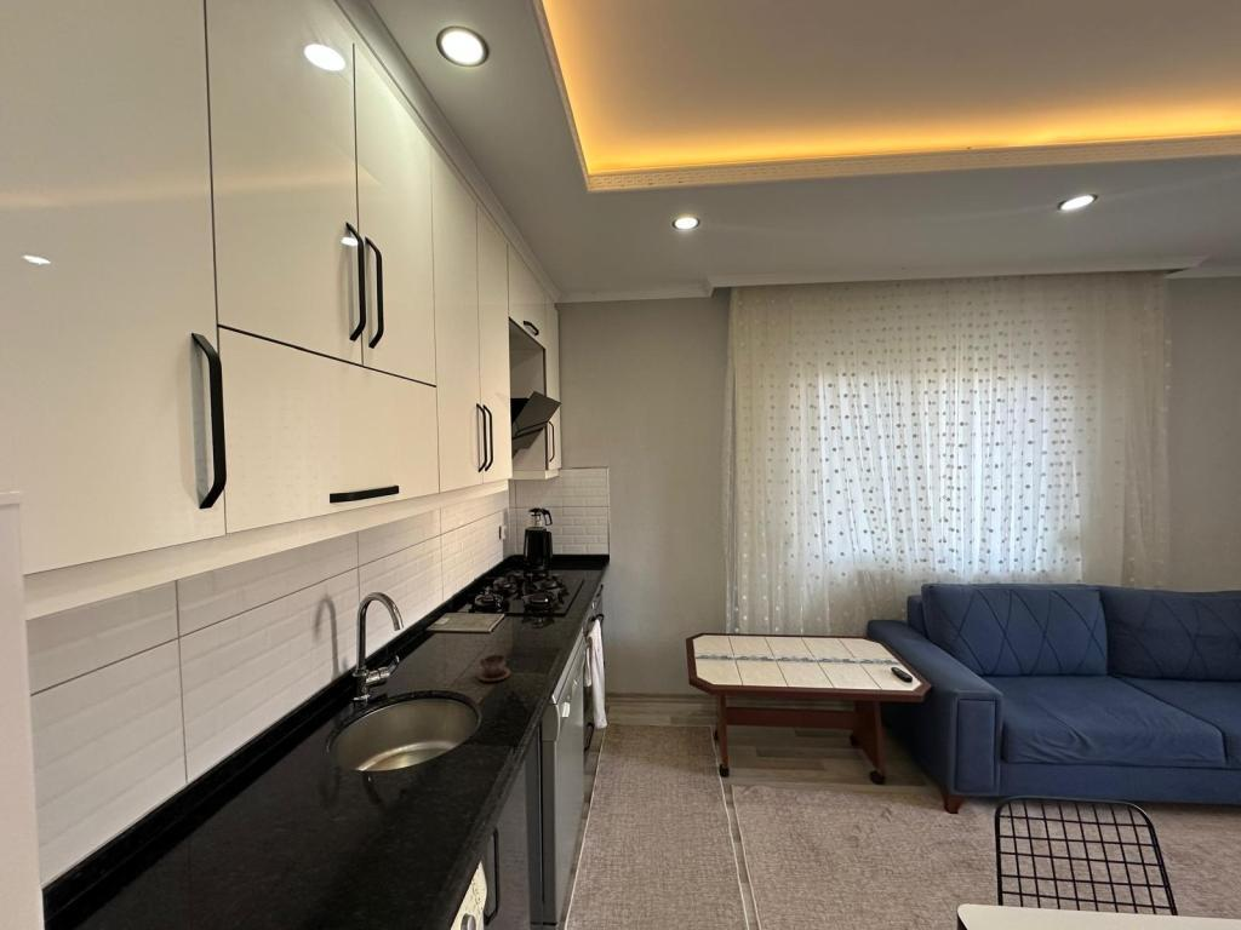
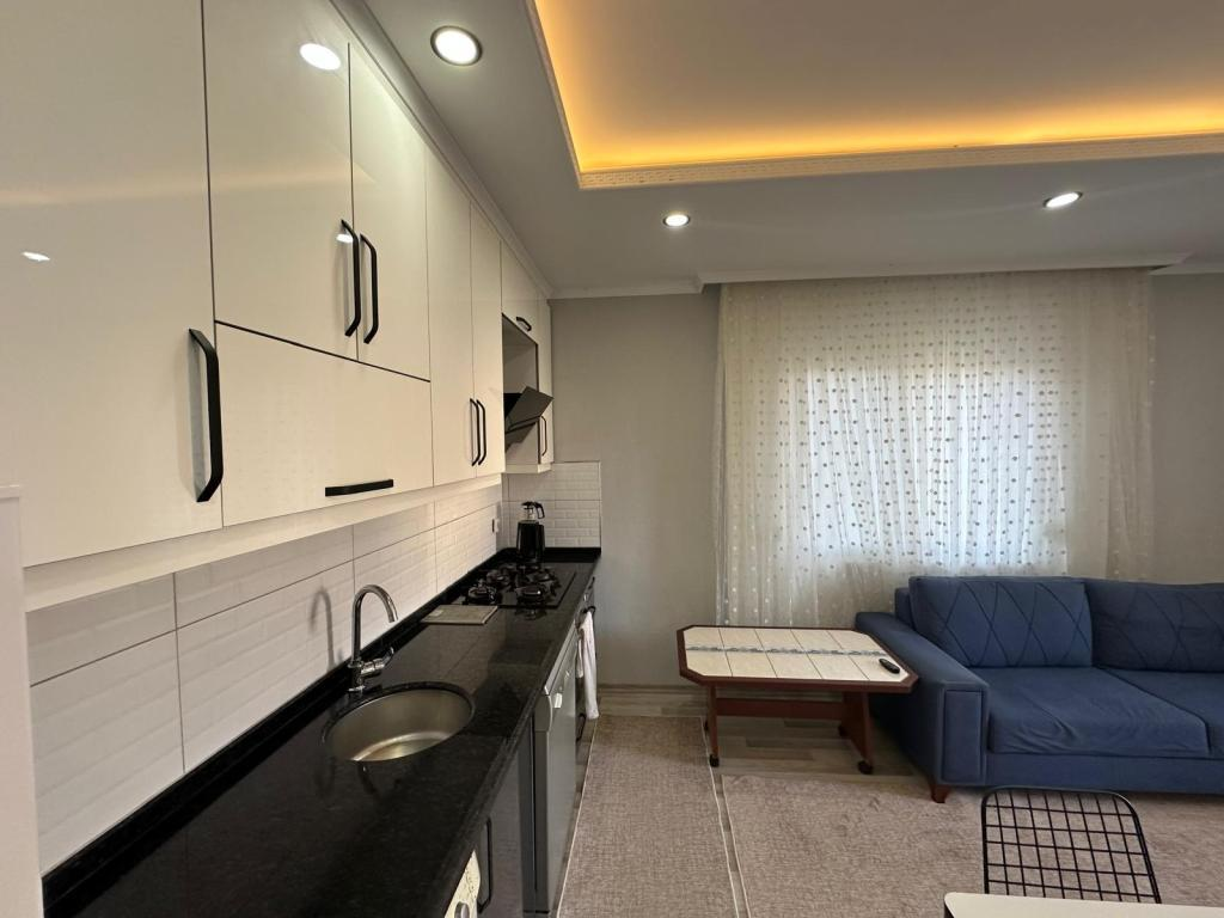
- cup [476,654,511,683]
